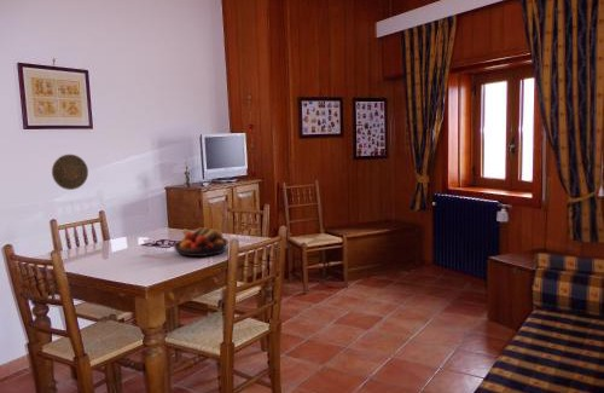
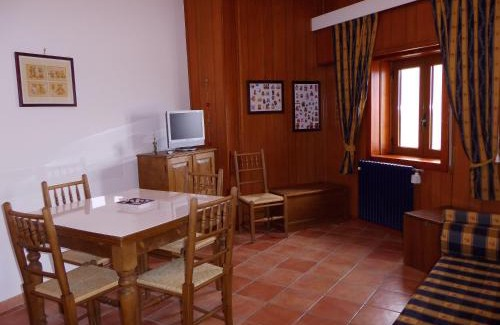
- fruit bowl [173,226,230,258]
- decorative plate [51,154,89,191]
